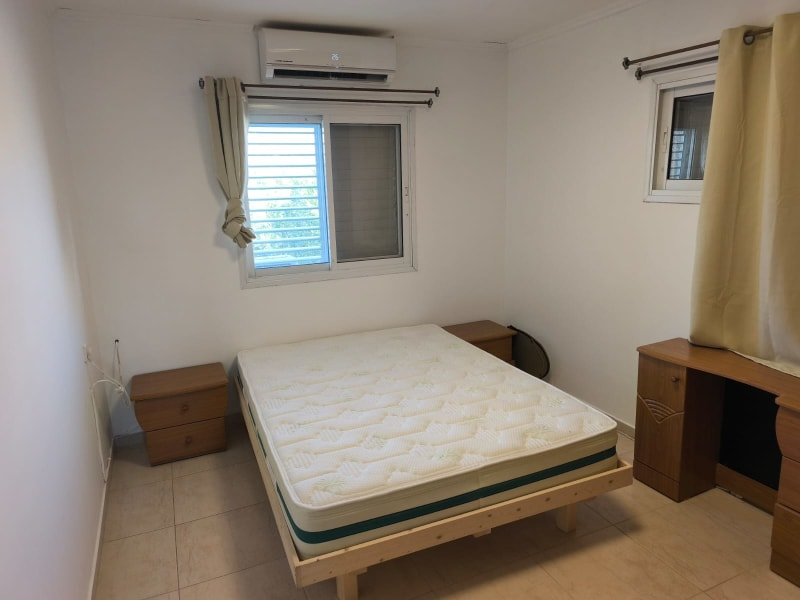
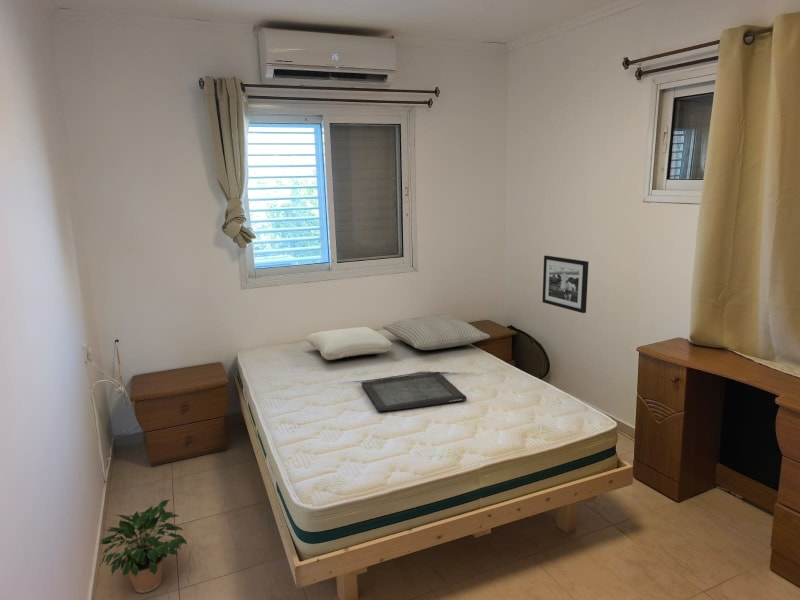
+ potted plant [97,499,188,594]
+ pillow [305,326,393,361]
+ serving tray [360,371,468,412]
+ pillow [381,314,491,351]
+ picture frame [541,255,590,314]
